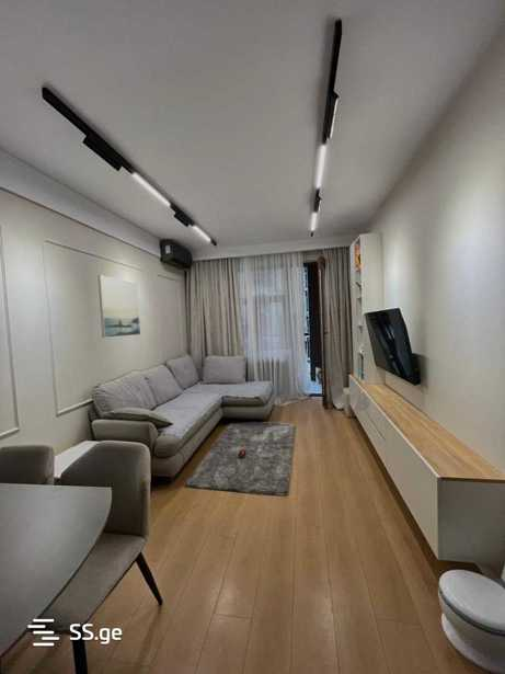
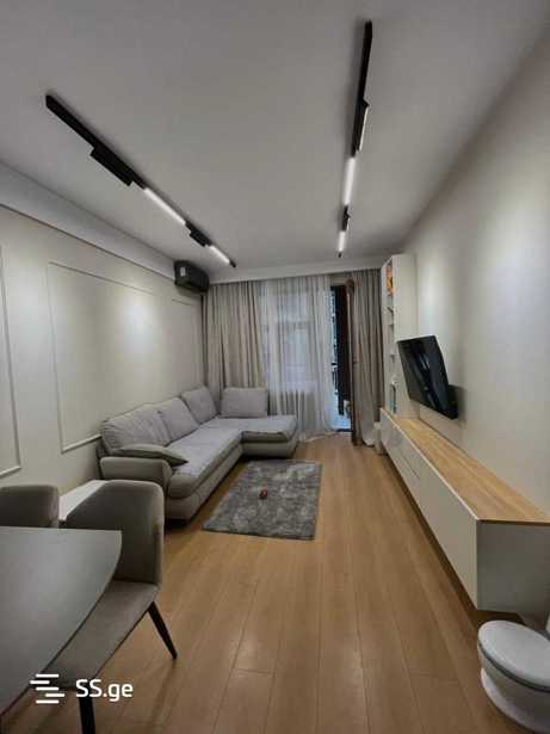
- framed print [96,274,141,339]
